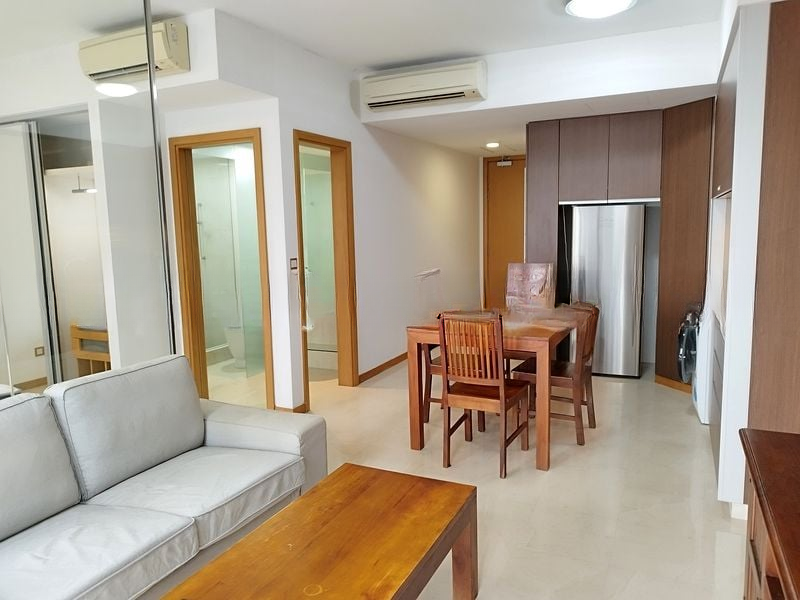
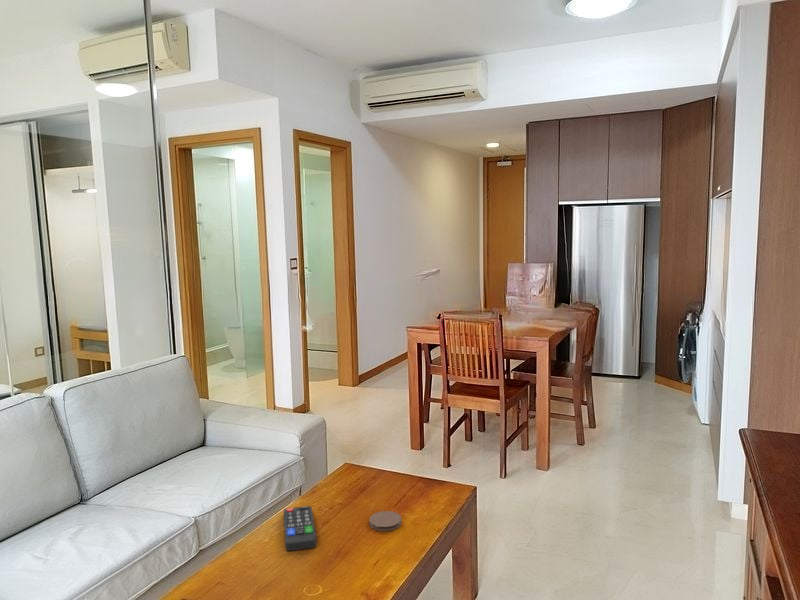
+ remote control [283,505,318,552]
+ coaster [368,510,402,532]
